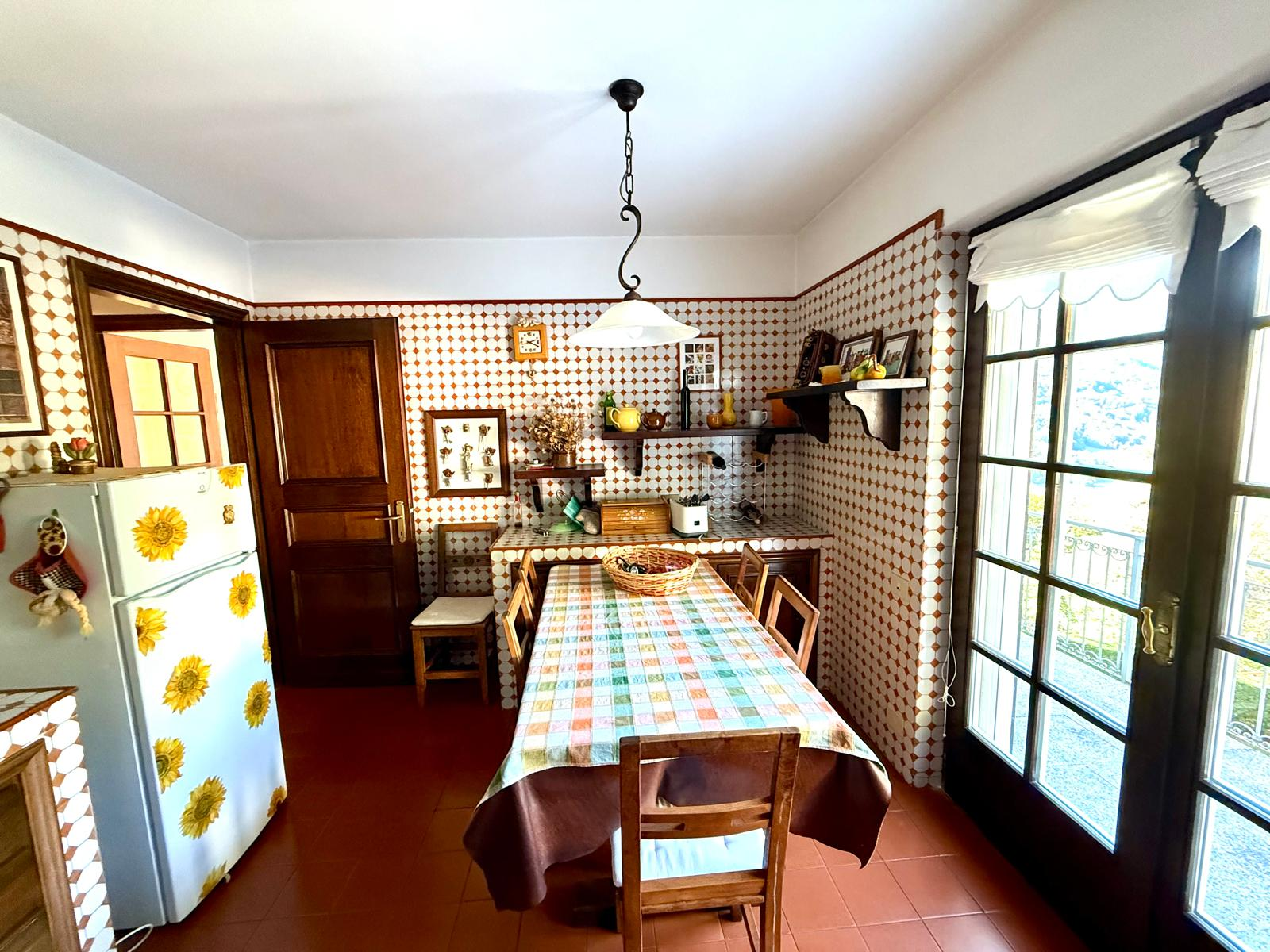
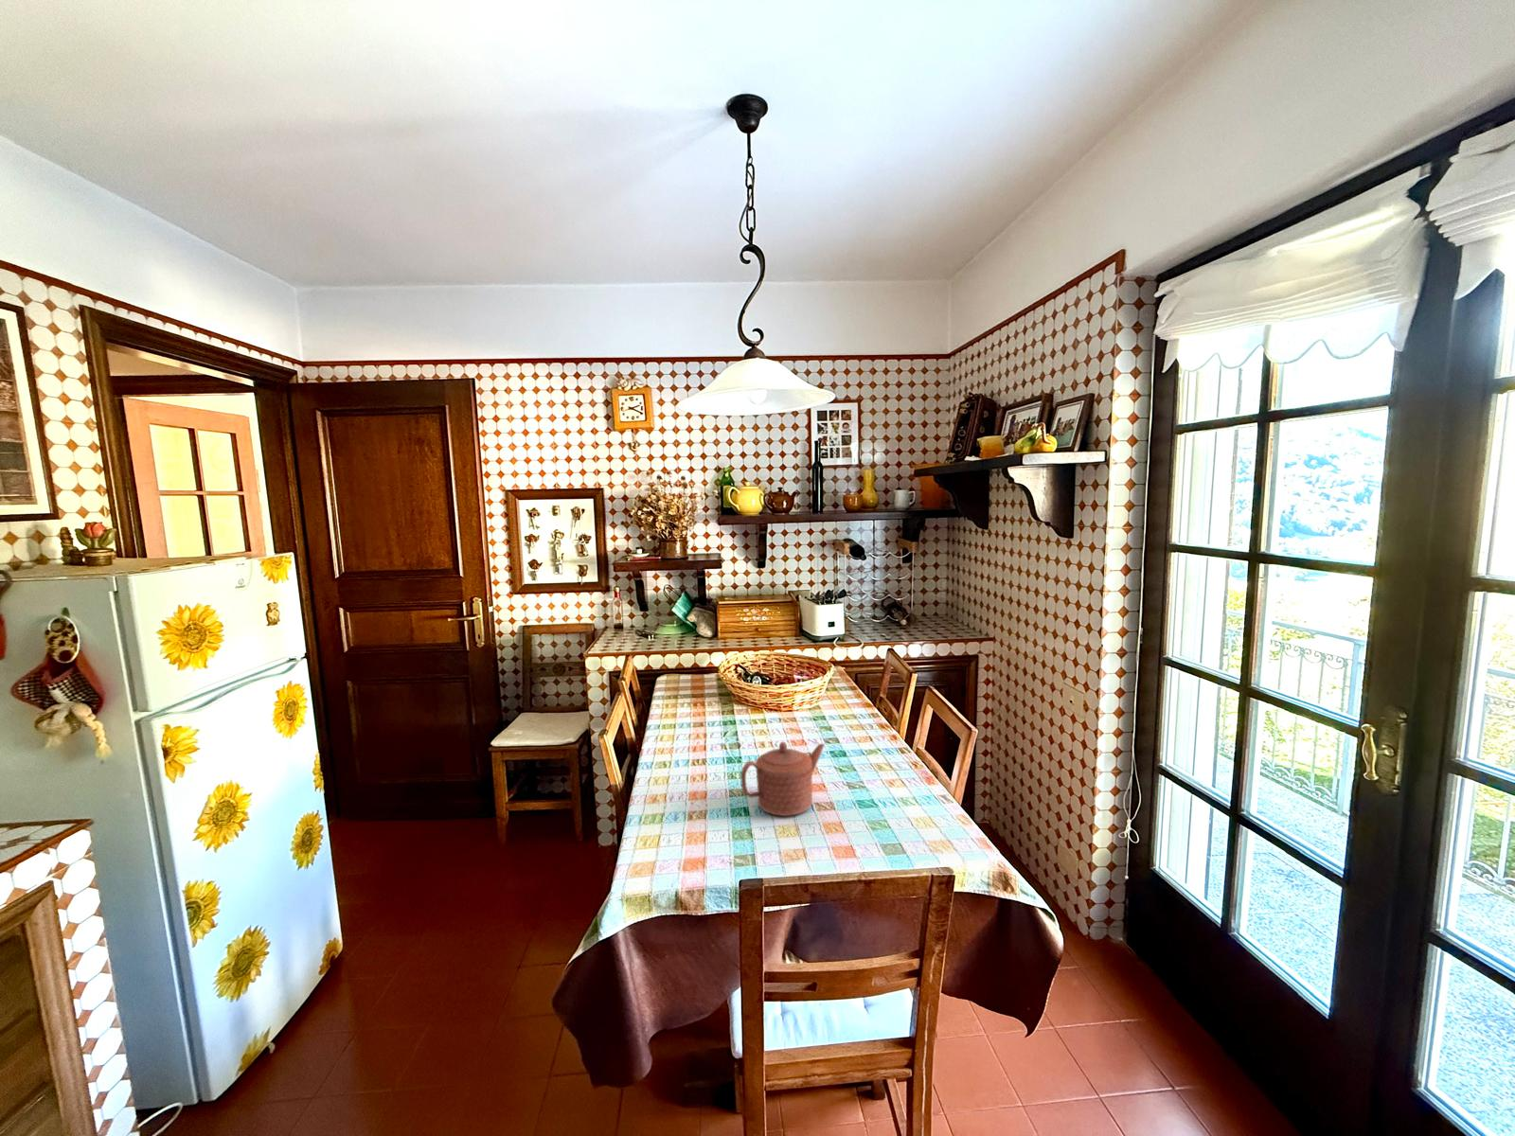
+ teapot [741,741,824,817]
